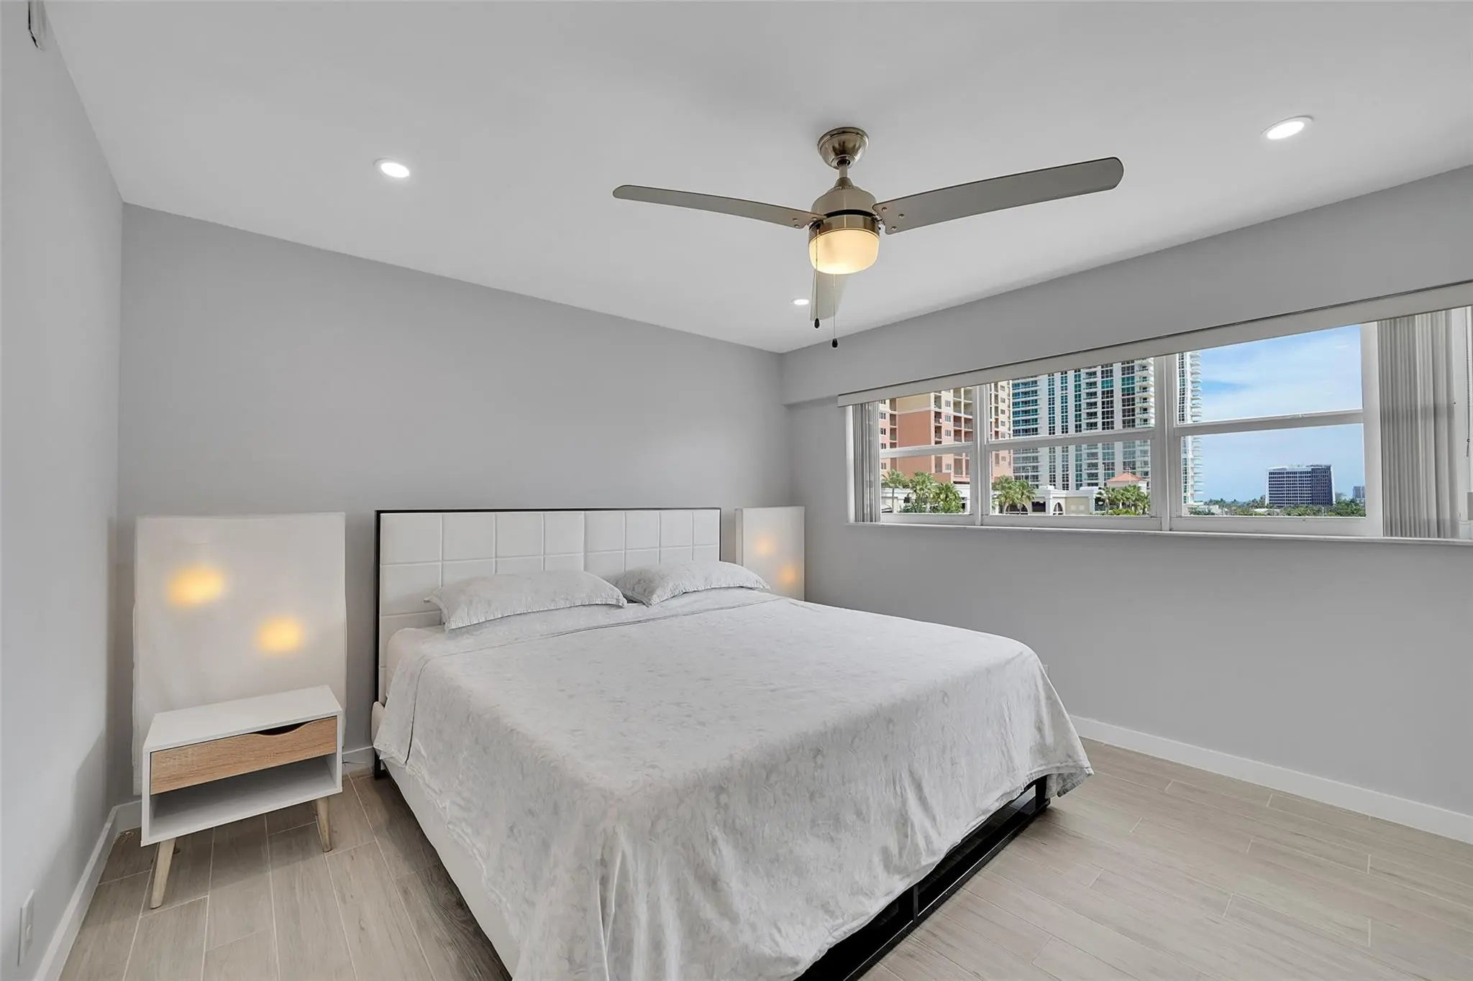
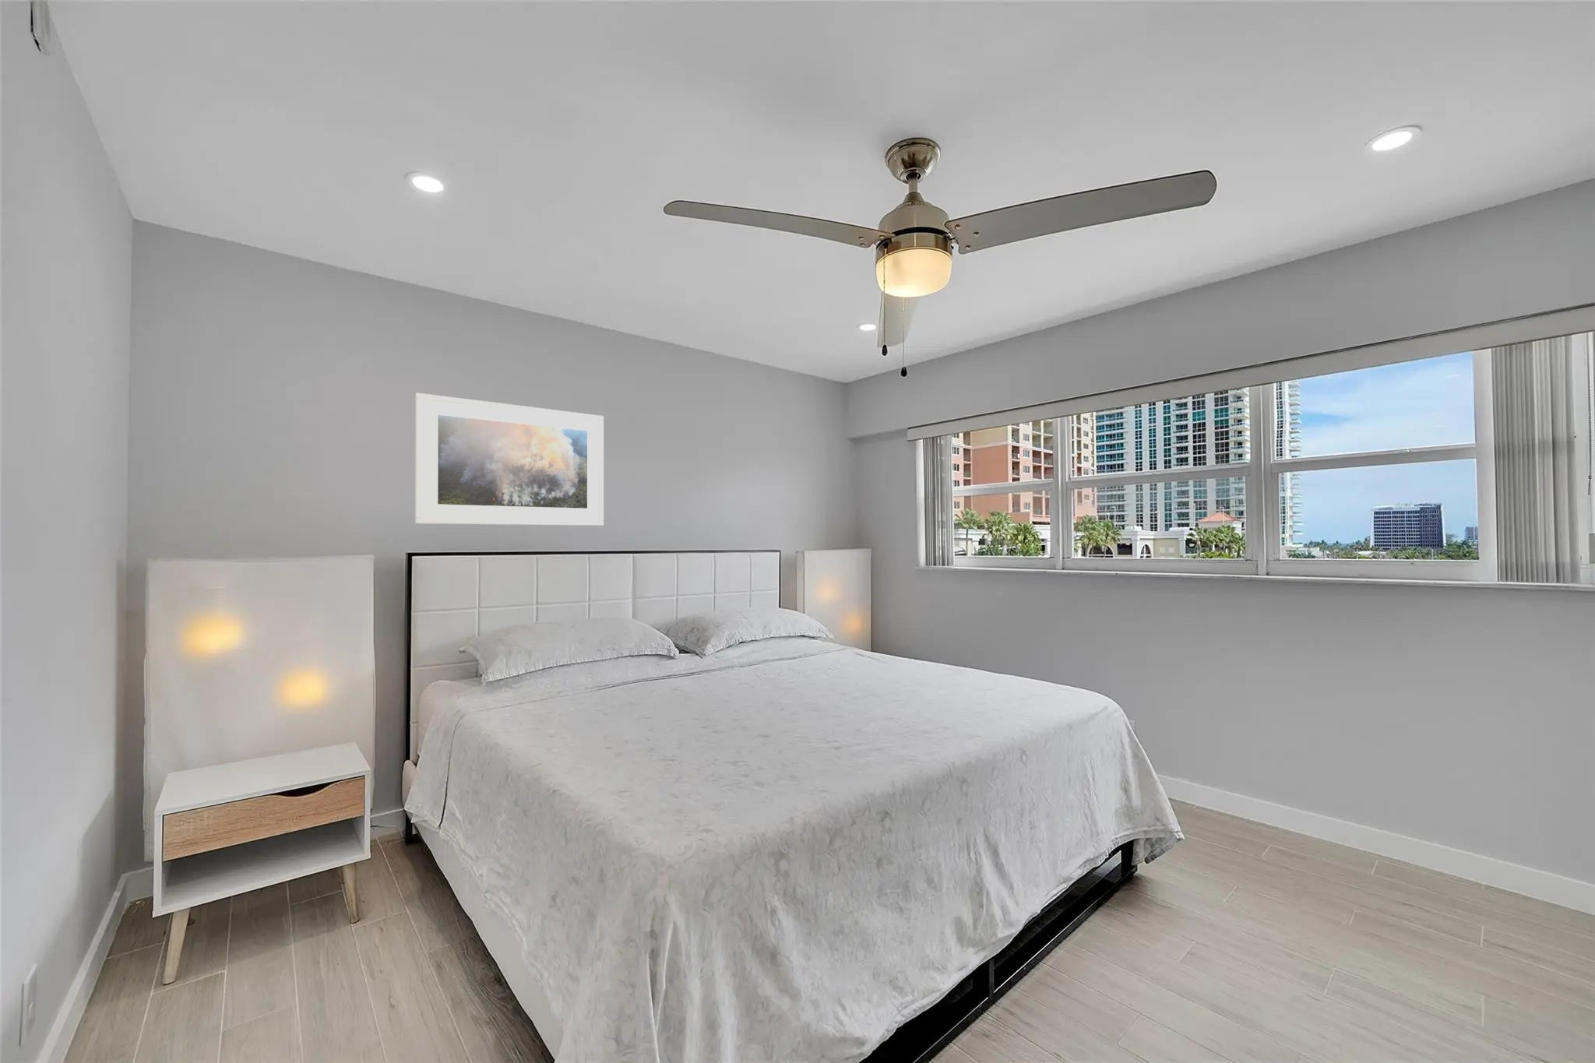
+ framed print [414,393,605,527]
